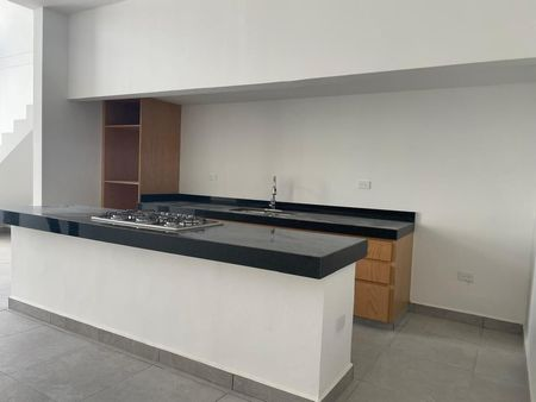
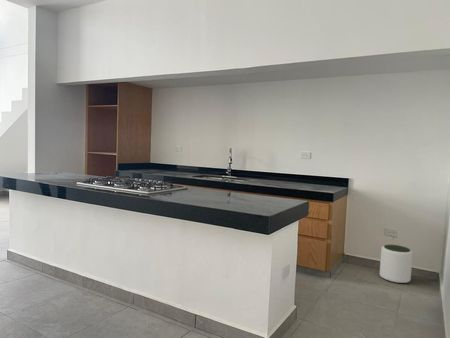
+ plant pot [379,244,414,284]
